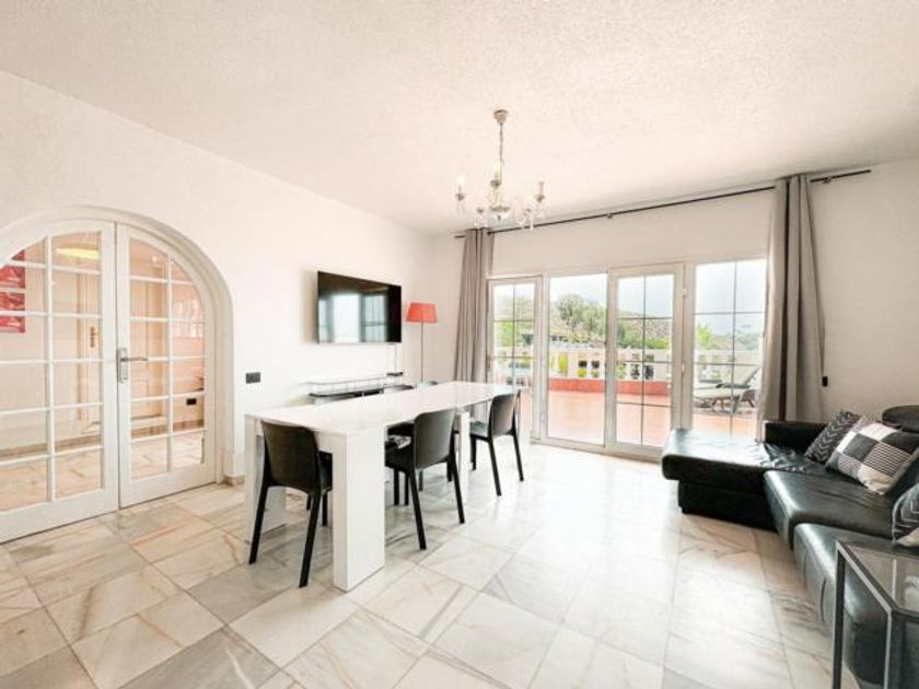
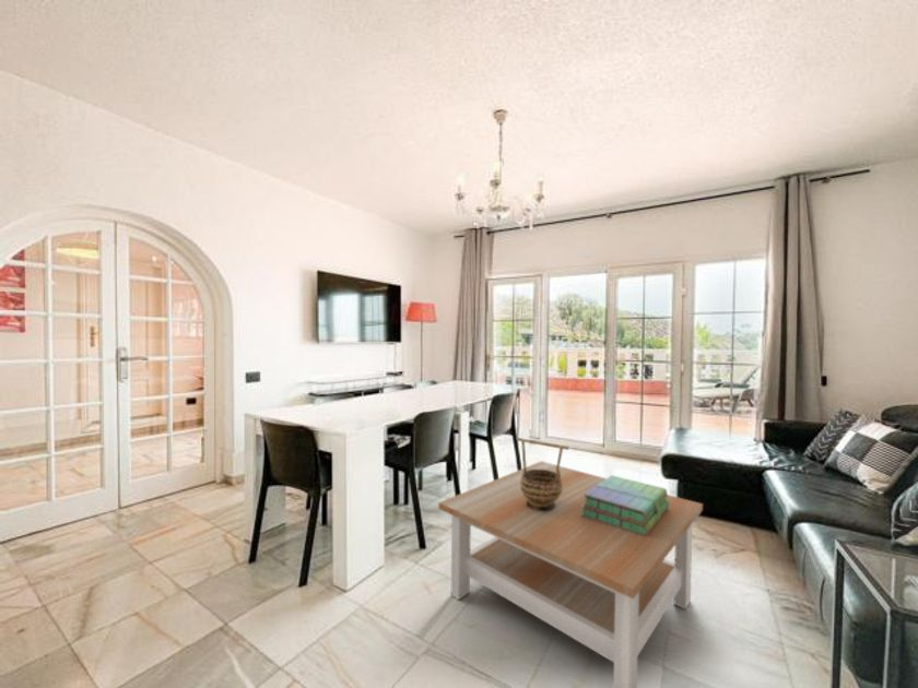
+ stack of books [580,474,669,535]
+ decorative bowl [515,437,569,511]
+ coffee table [437,460,704,688]
